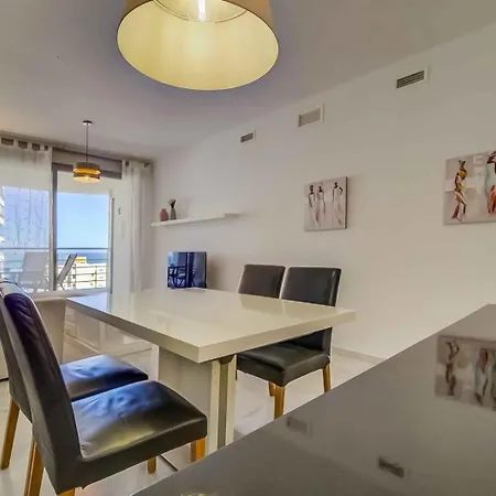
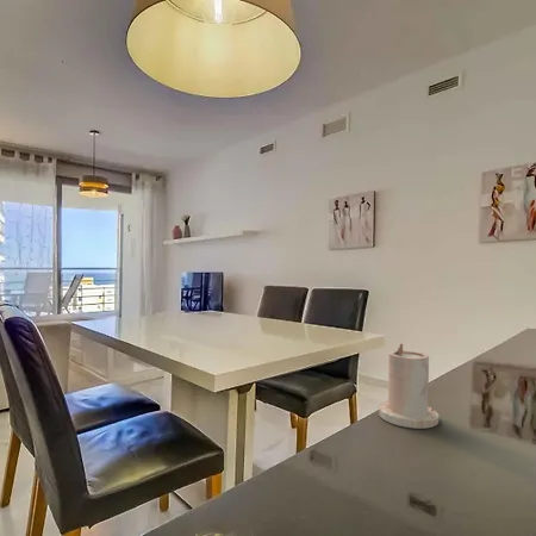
+ candle [378,343,440,430]
